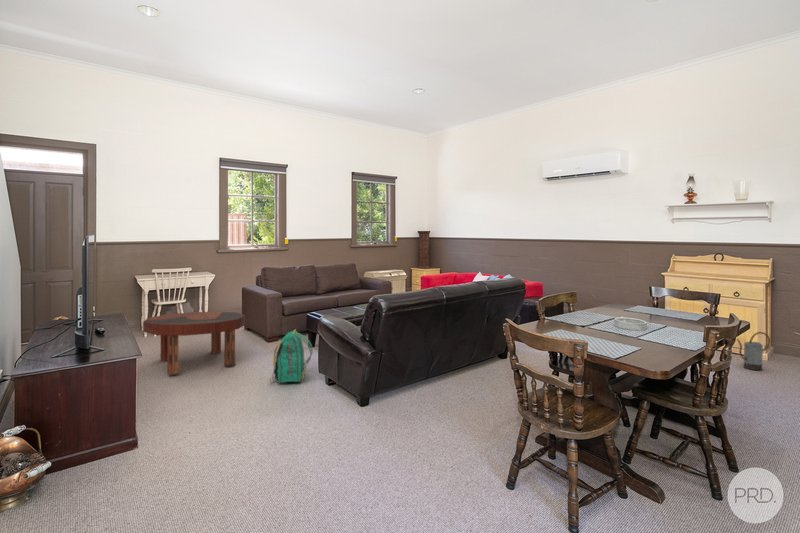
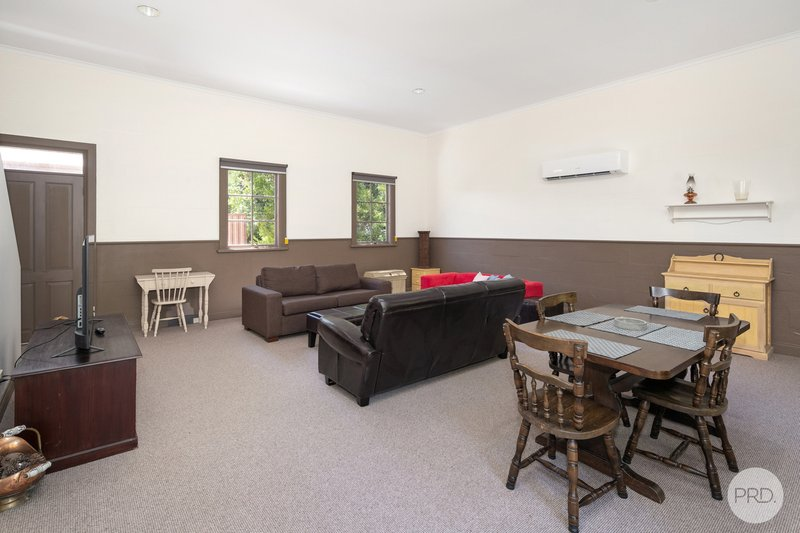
- coffee table [142,311,246,375]
- backpack [269,329,314,384]
- watering can [736,331,771,371]
